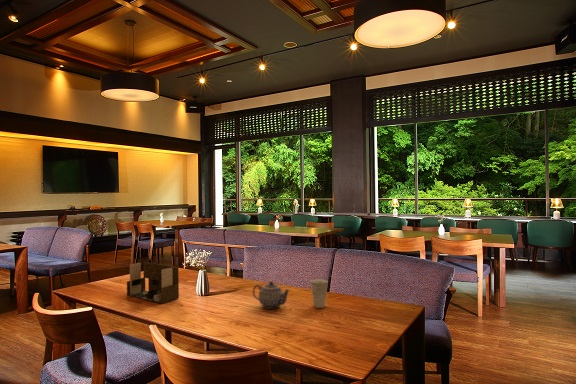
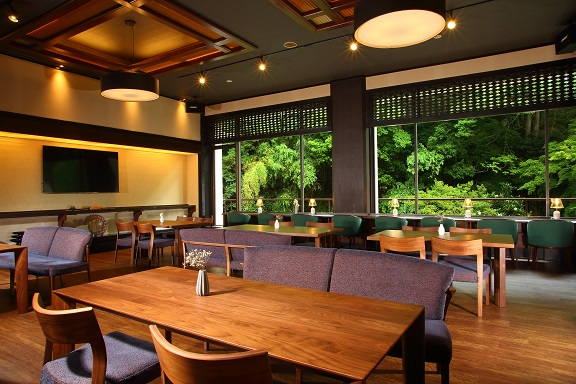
- cup [309,278,329,309]
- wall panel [126,261,180,304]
- teapot [252,280,292,310]
